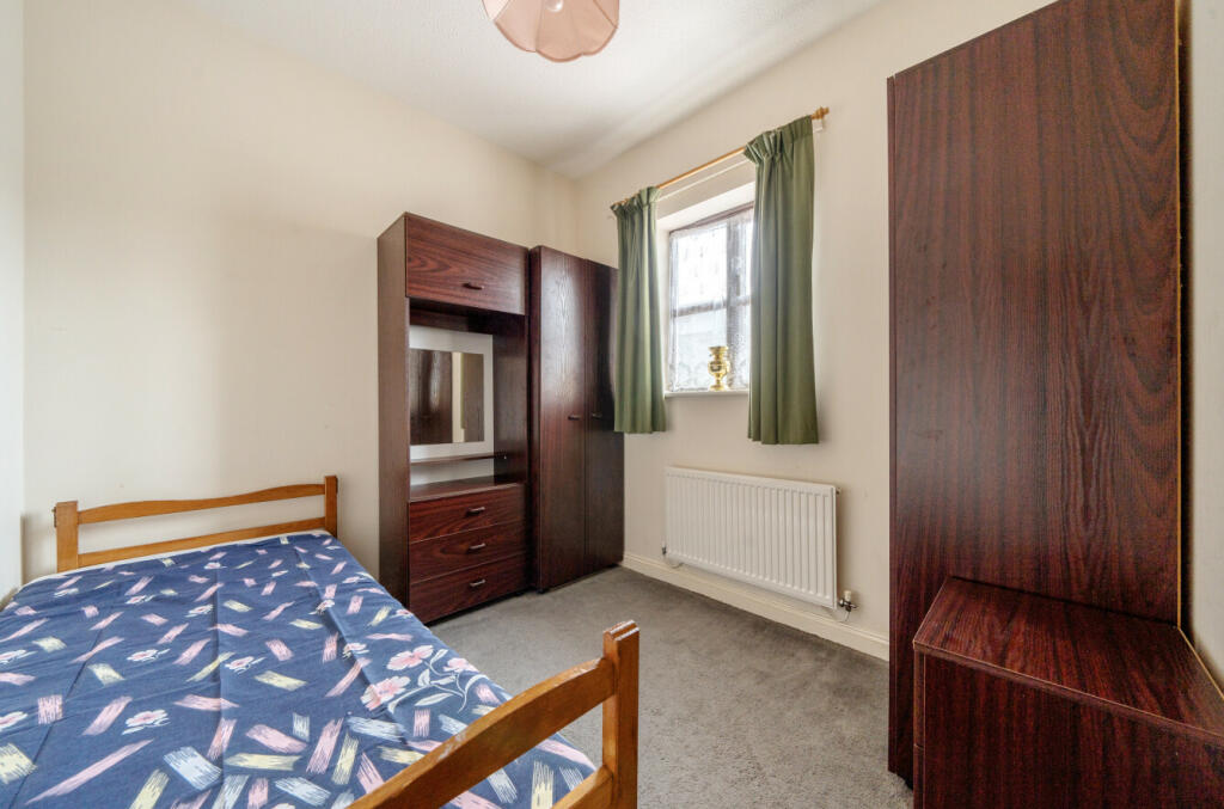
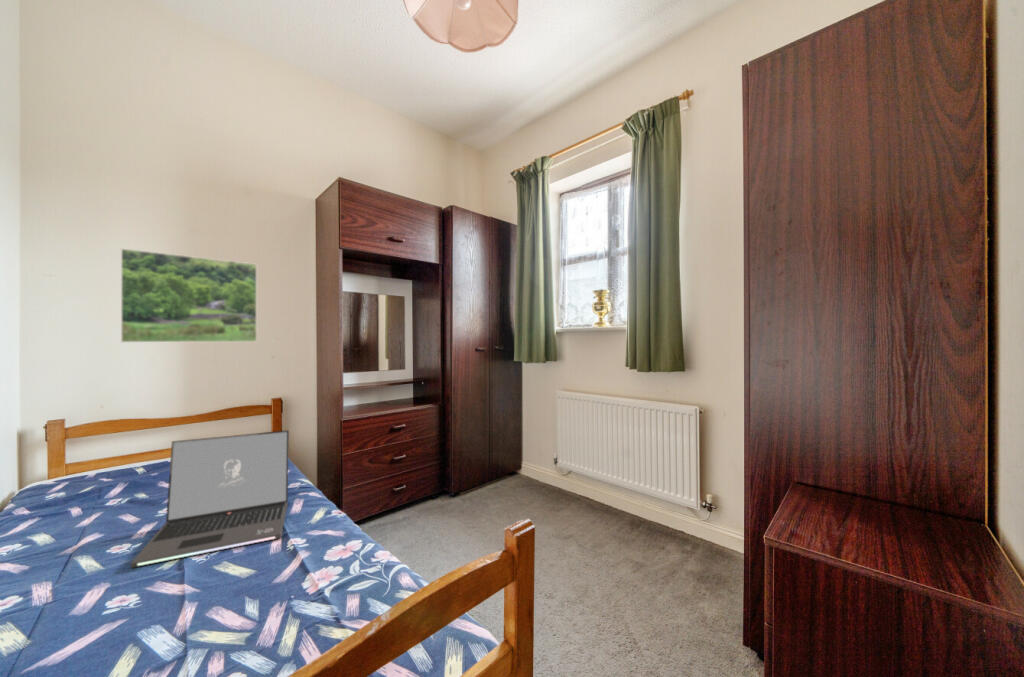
+ laptop [129,429,290,569]
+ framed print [120,247,258,343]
